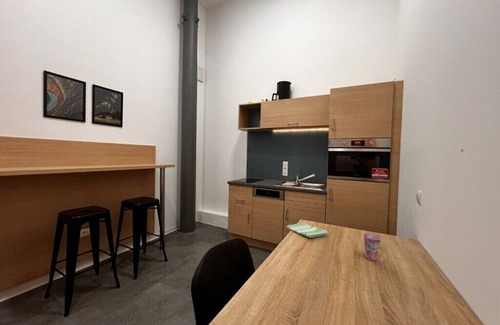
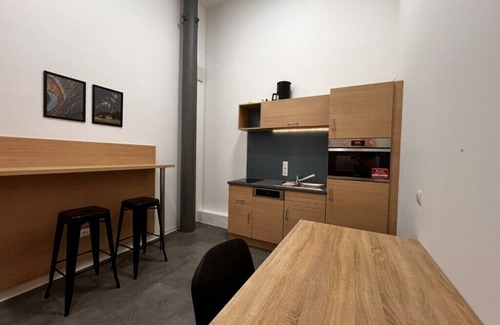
- dish towel [285,221,328,239]
- cup [362,233,383,262]
